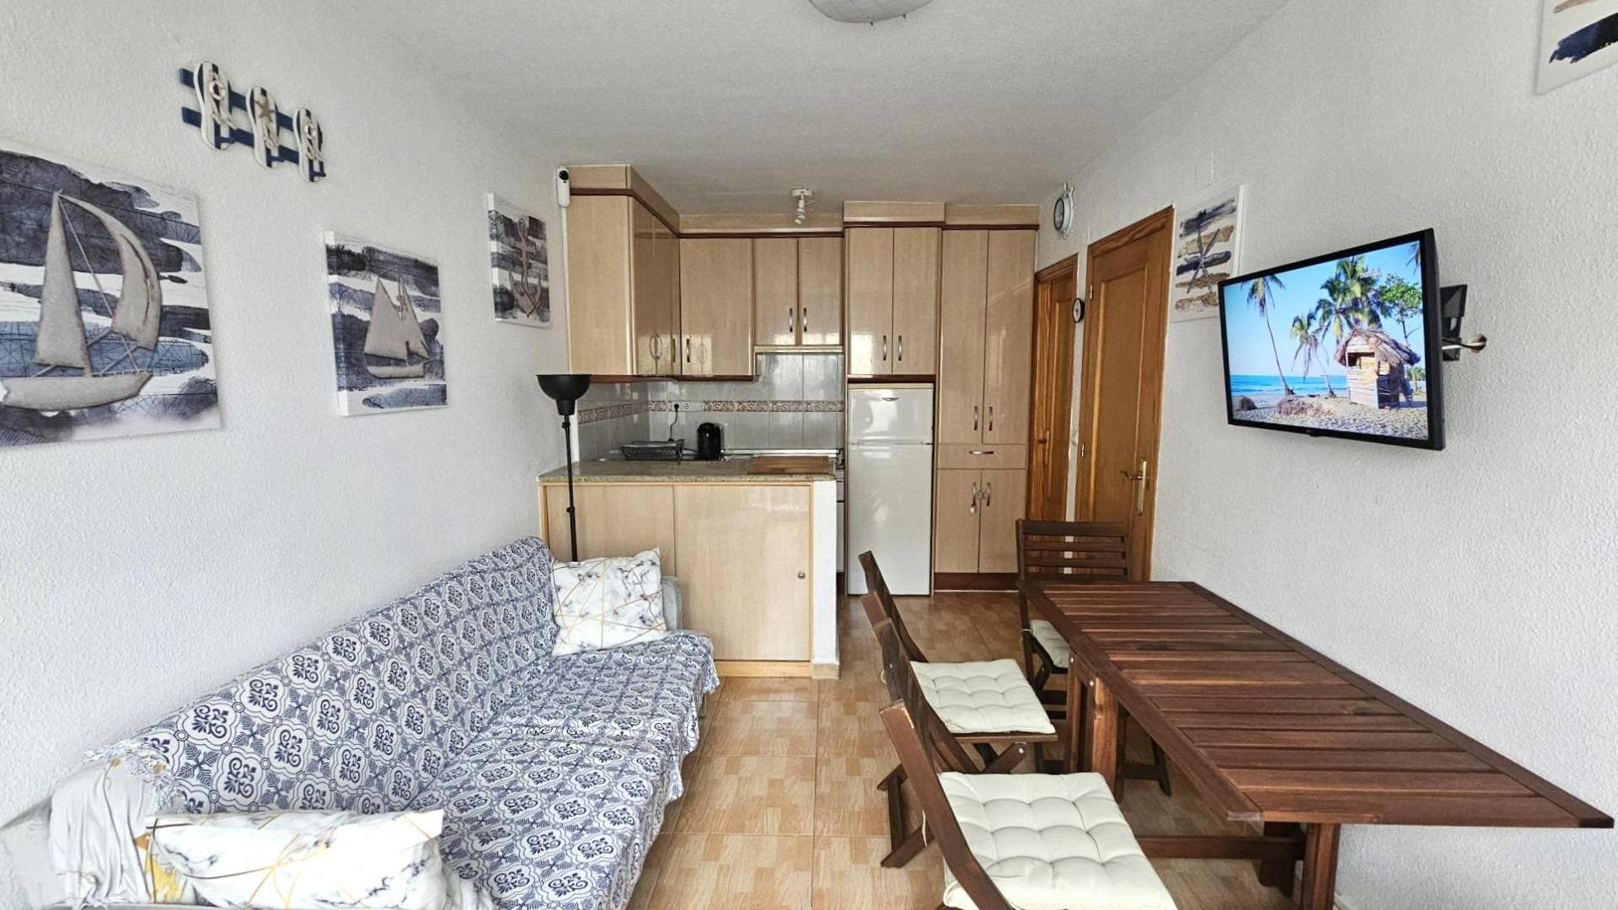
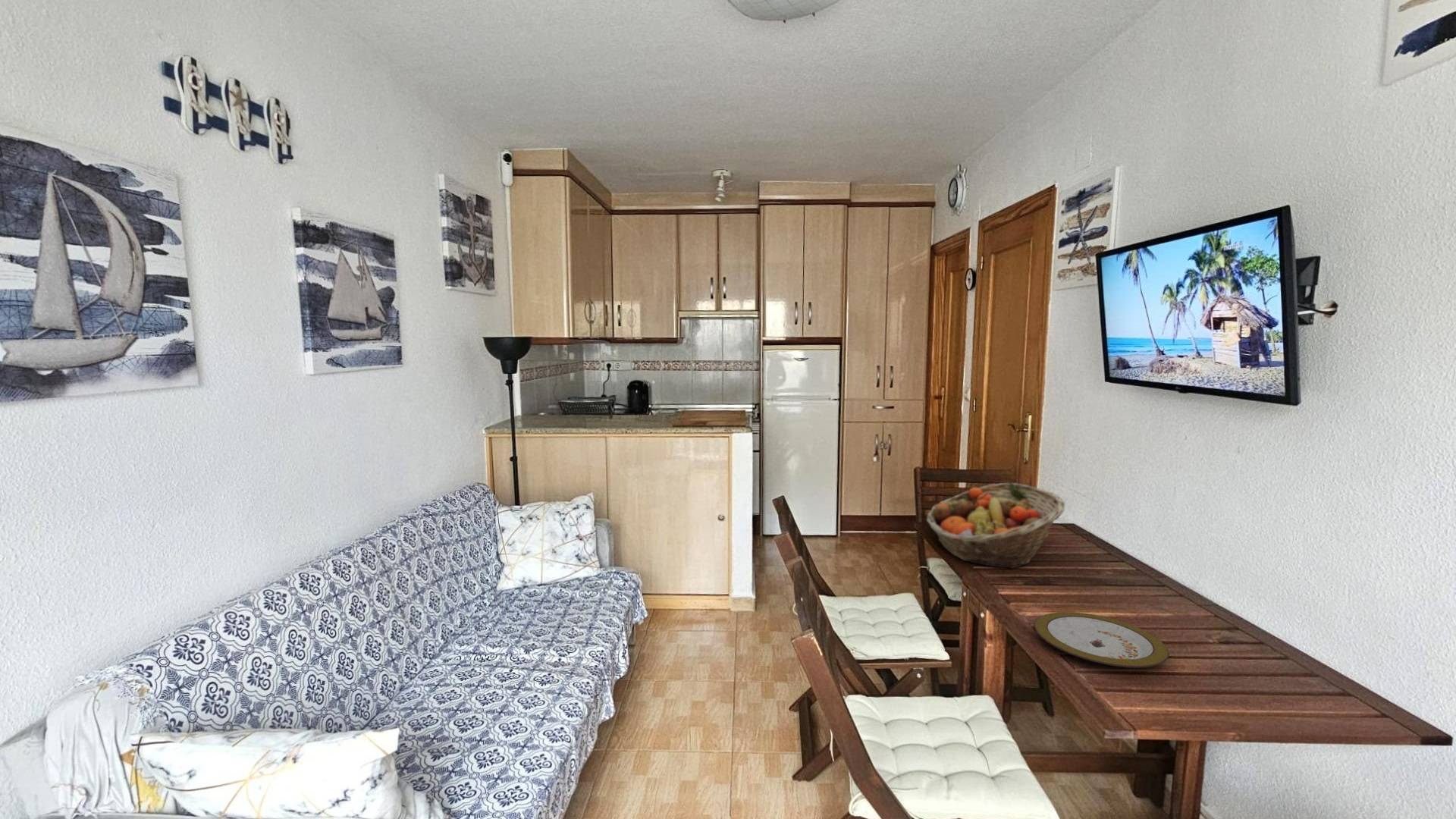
+ fruit basket [926,482,1066,570]
+ plate [1034,611,1169,669]
